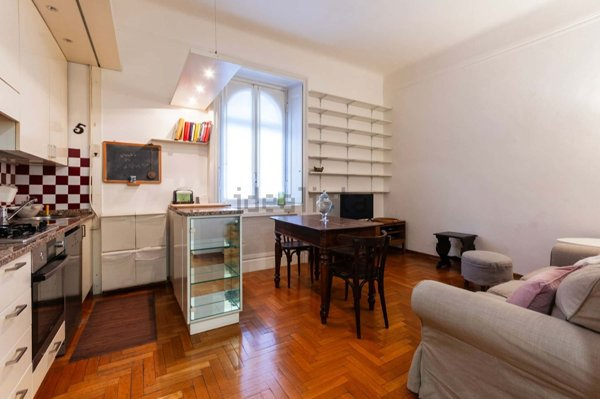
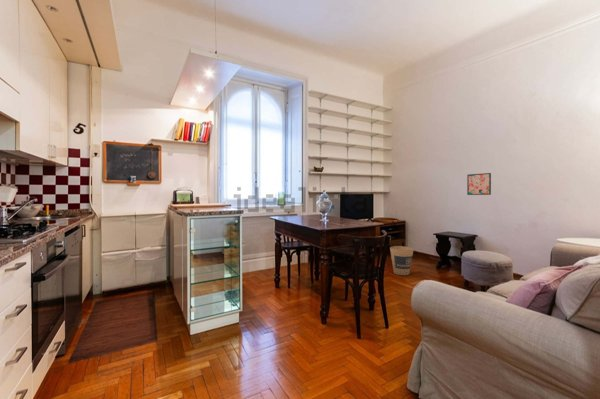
+ wall art [466,172,492,196]
+ trash can [389,245,415,276]
